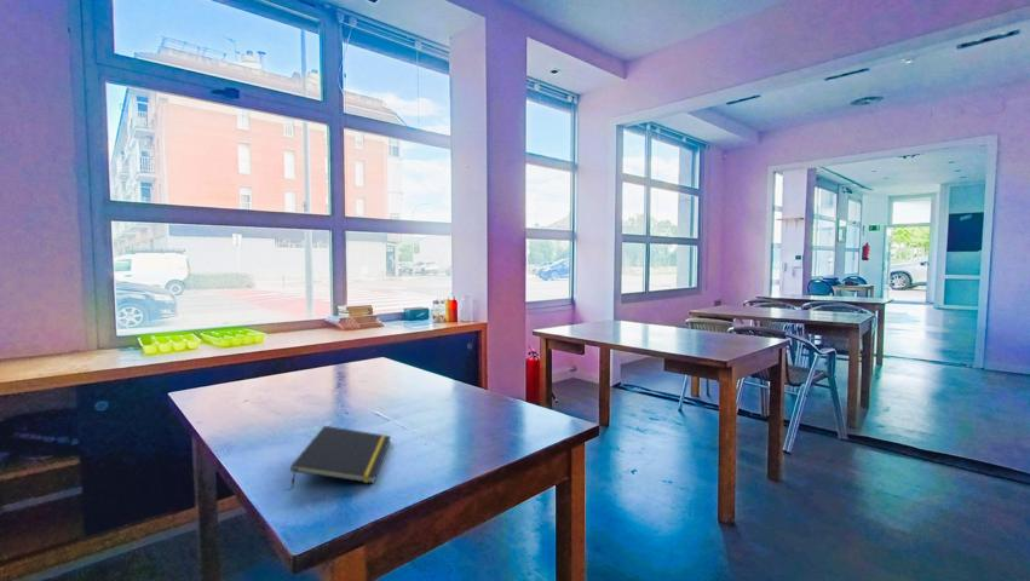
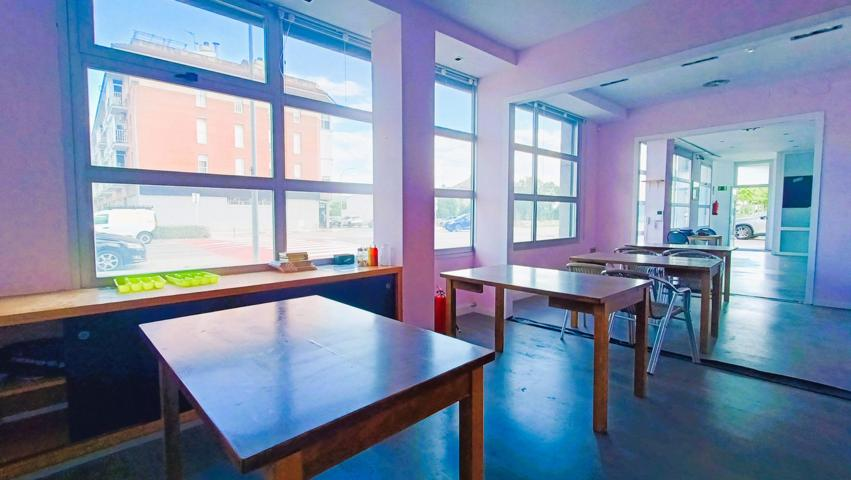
- notepad [289,425,392,490]
